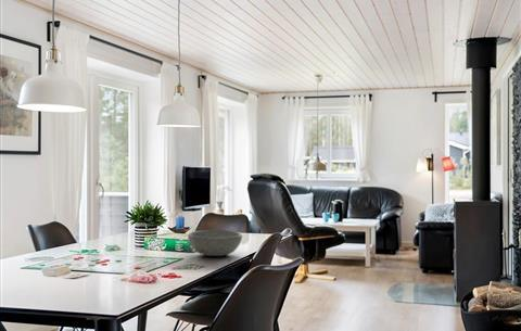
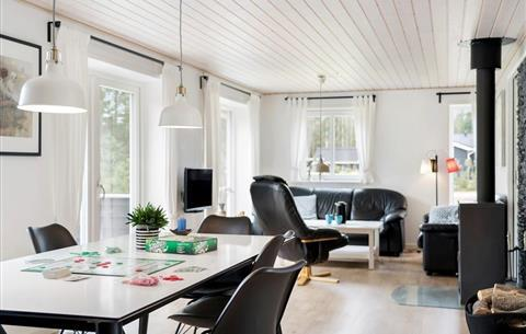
- bowl [187,229,243,257]
